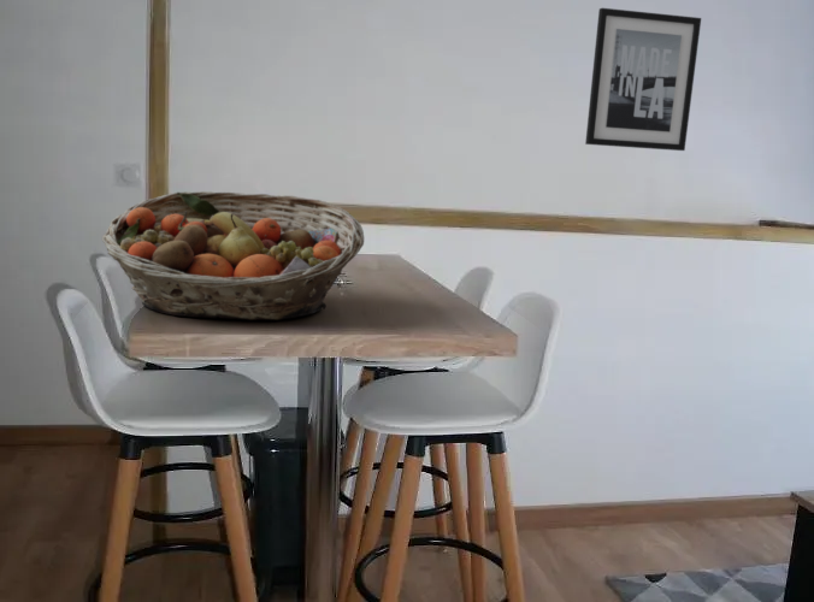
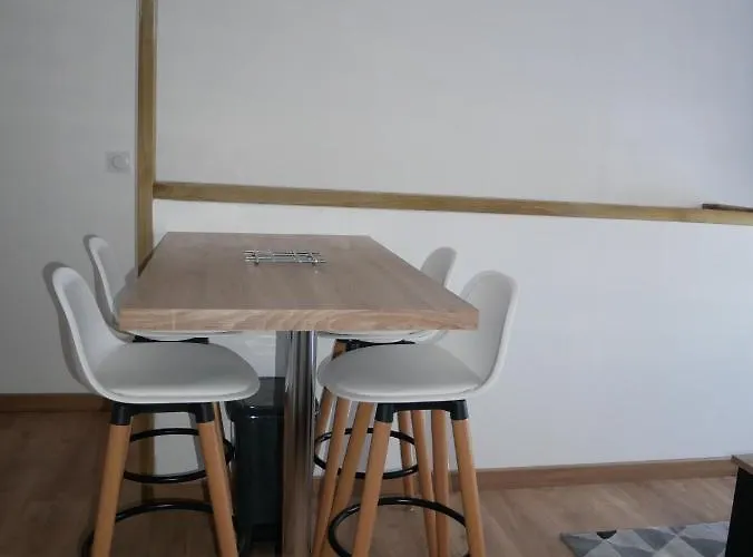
- fruit basket [101,190,365,321]
- wall art [584,7,702,152]
